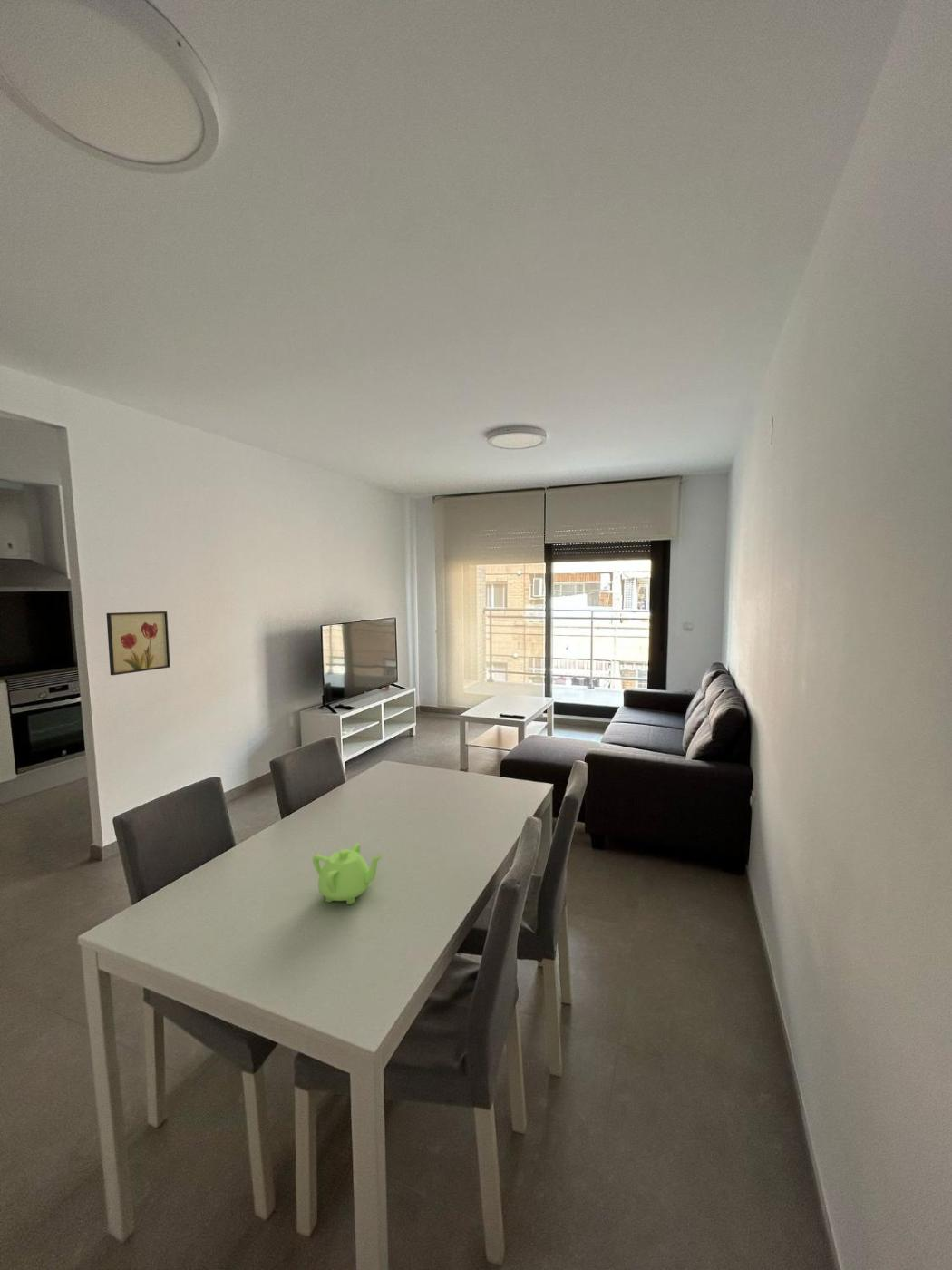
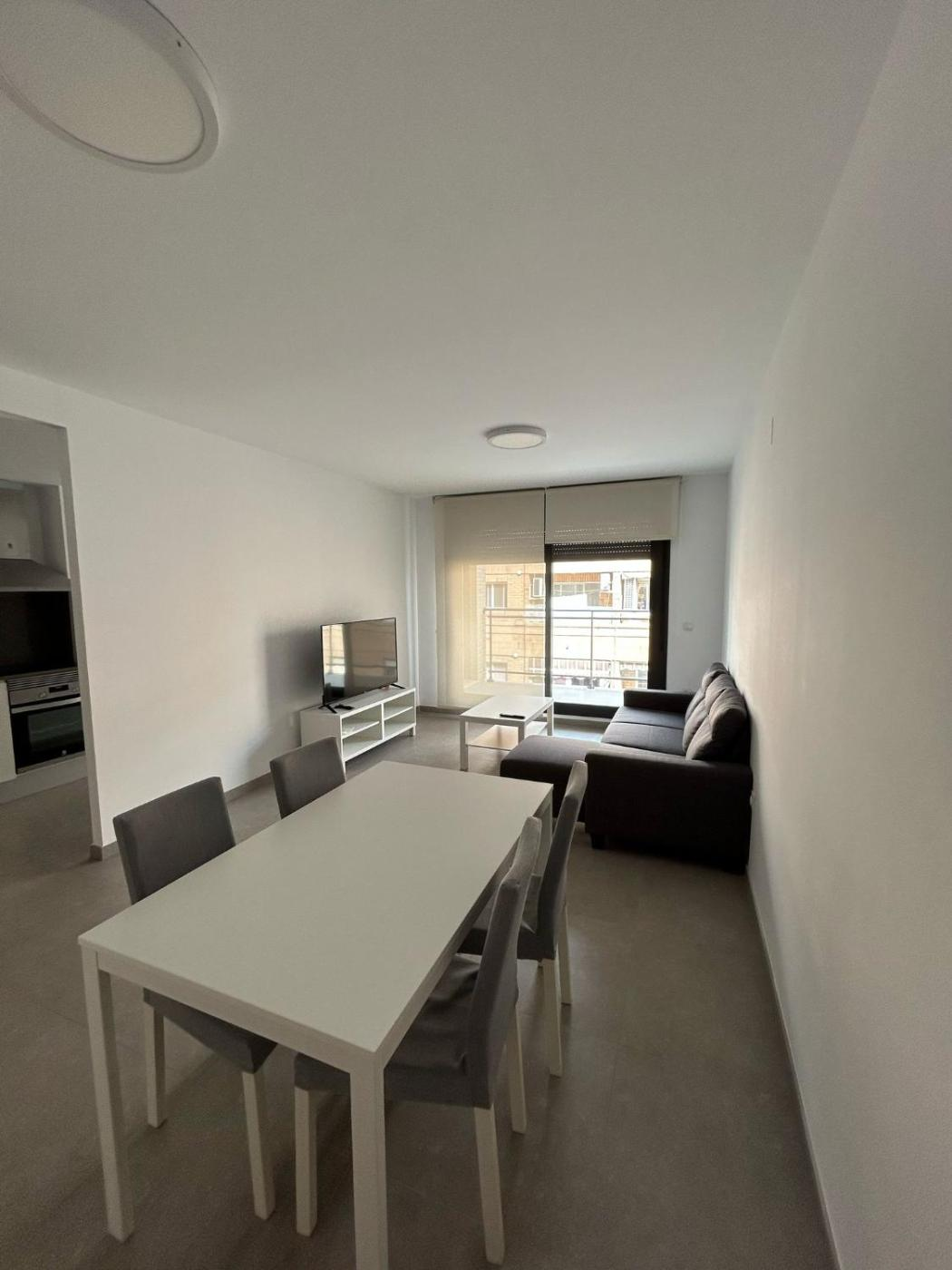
- wall art [105,611,171,676]
- teapot [312,843,384,905]
